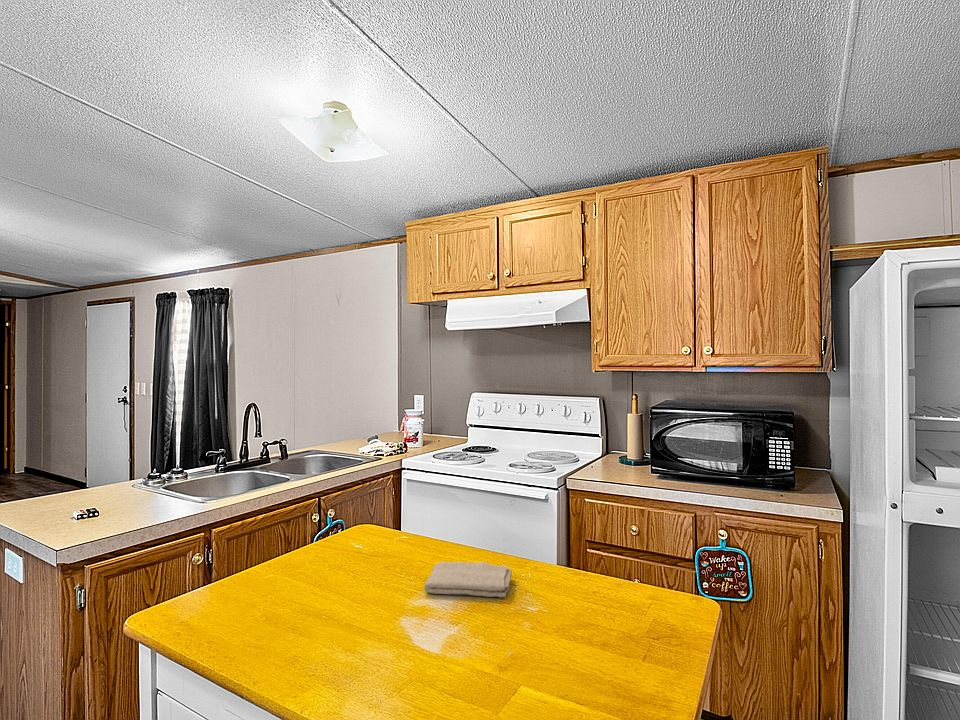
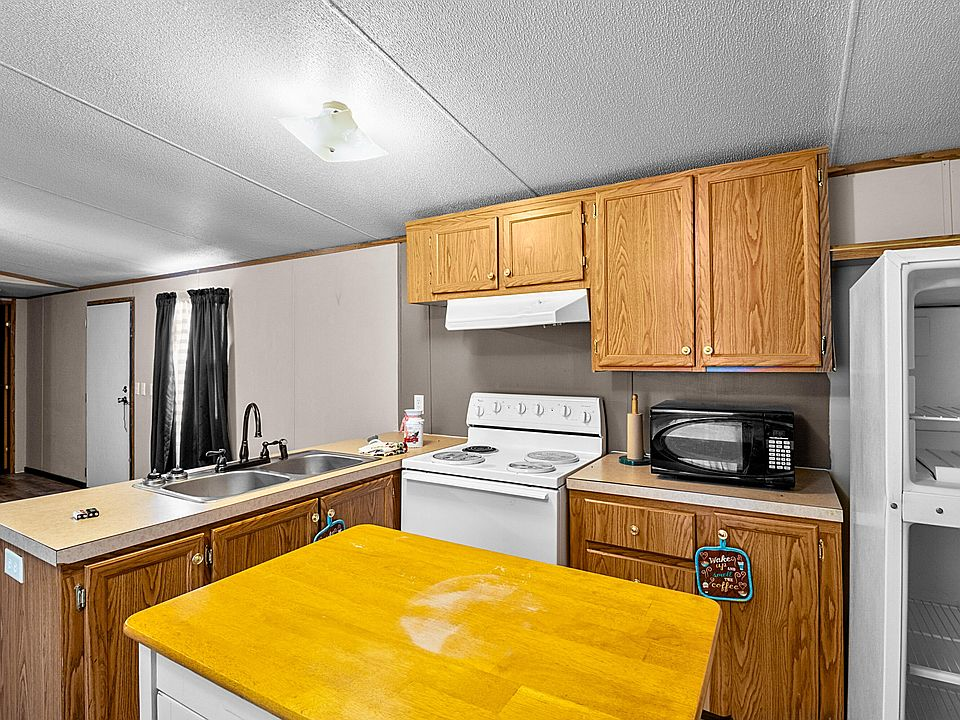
- washcloth [423,561,513,599]
